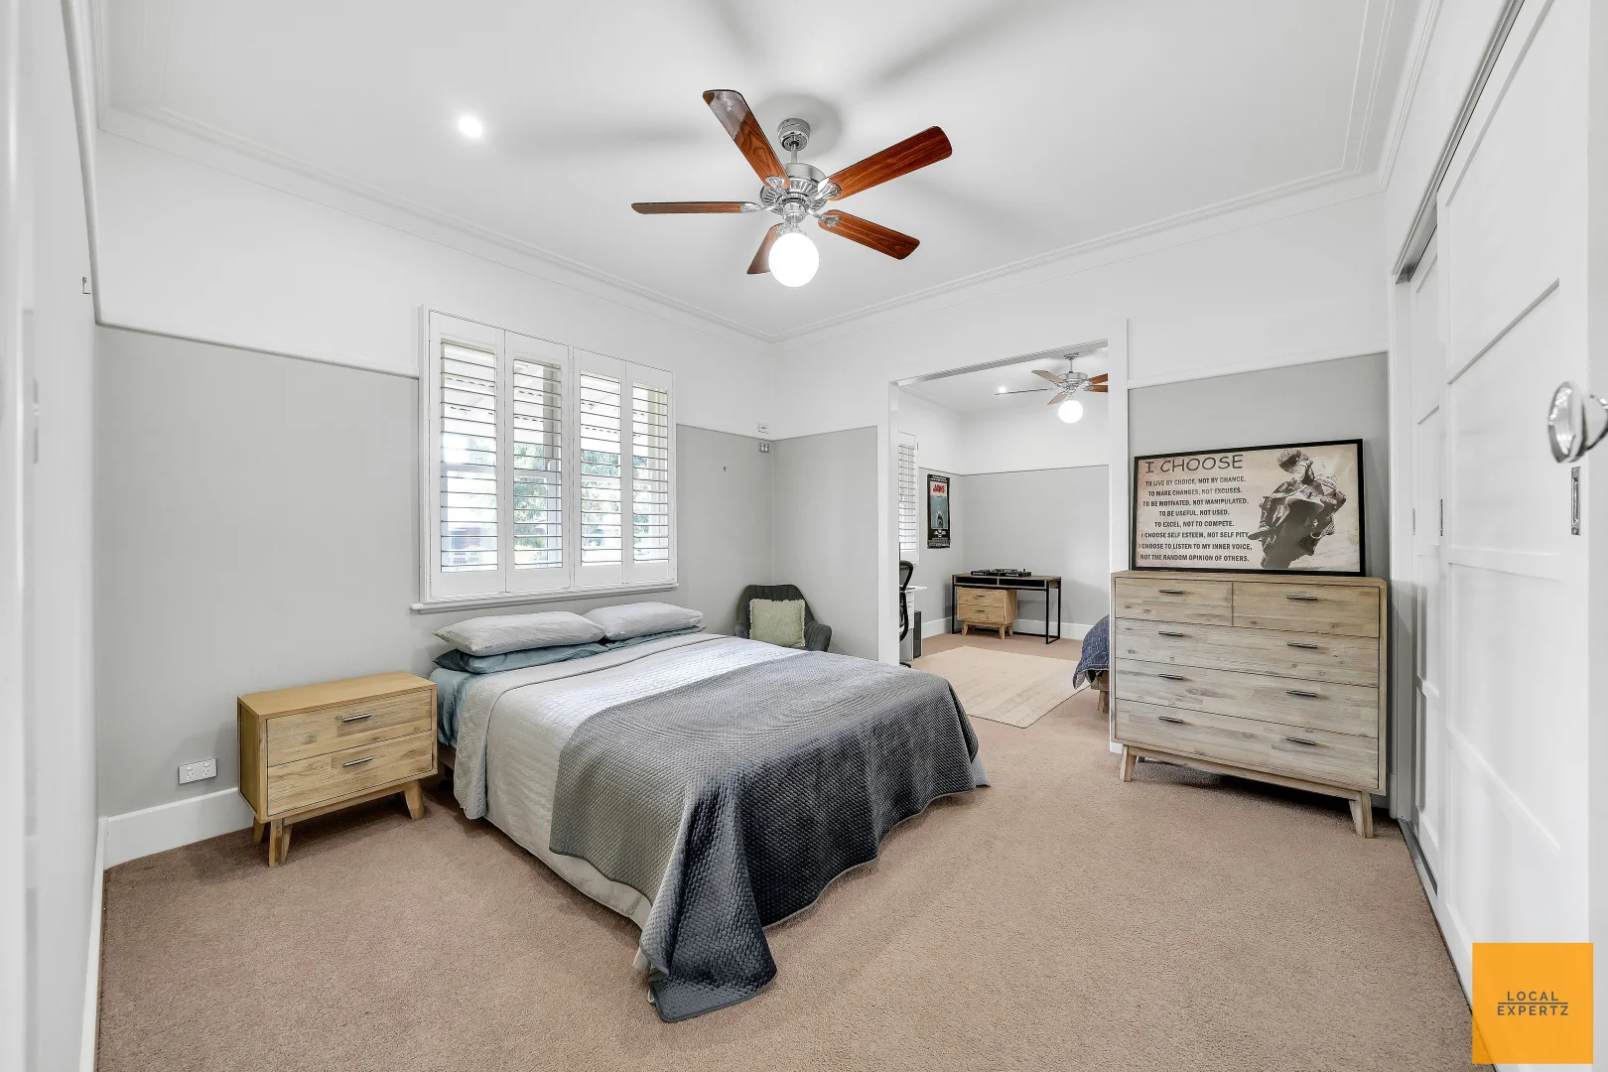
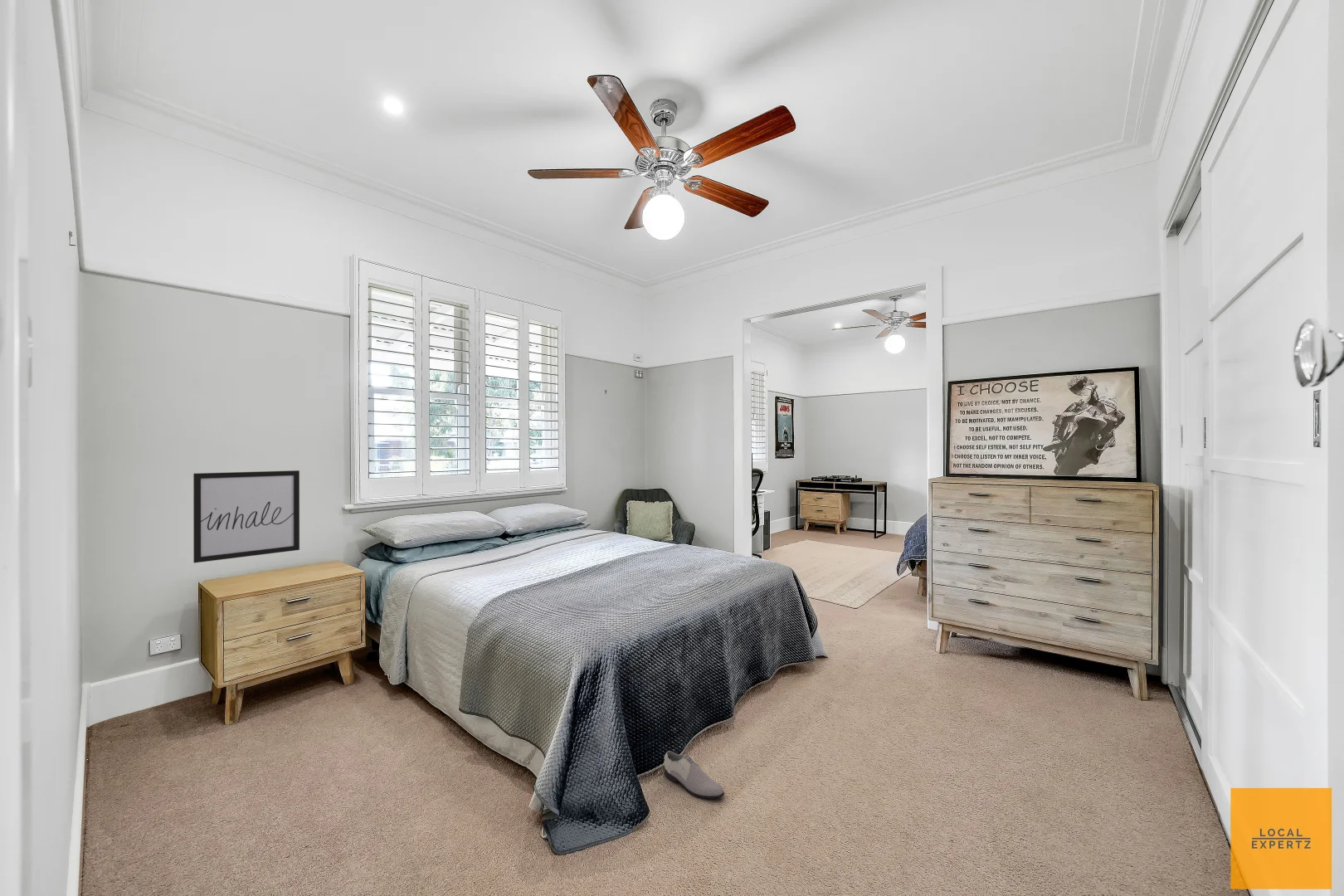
+ shoe [663,750,725,800]
+ wall art [192,470,300,563]
